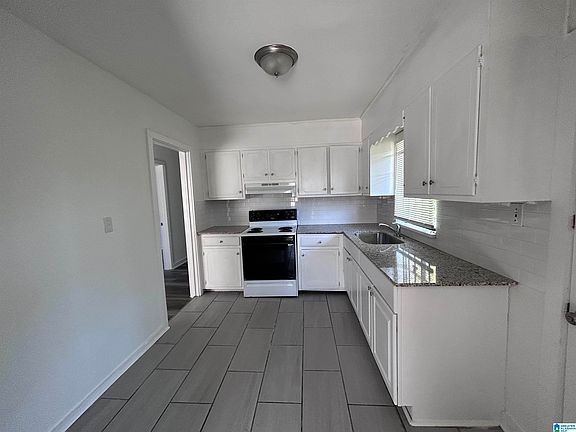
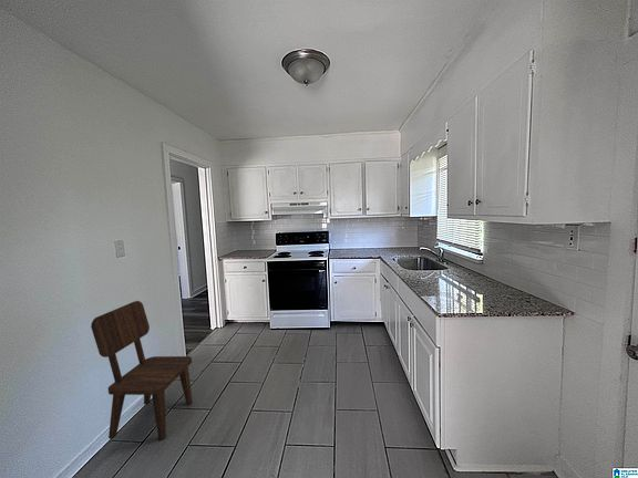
+ dining chair [90,300,194,440]
